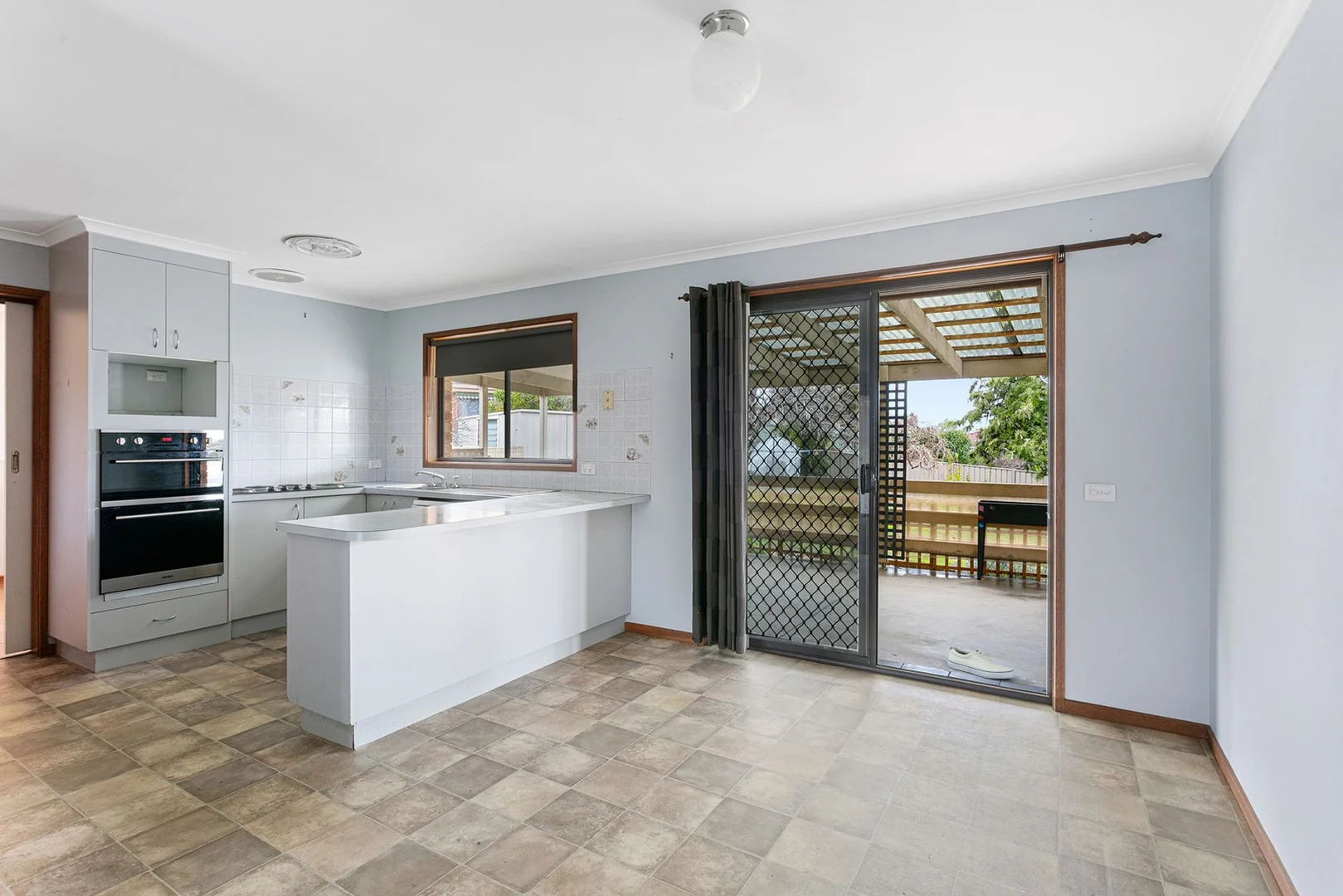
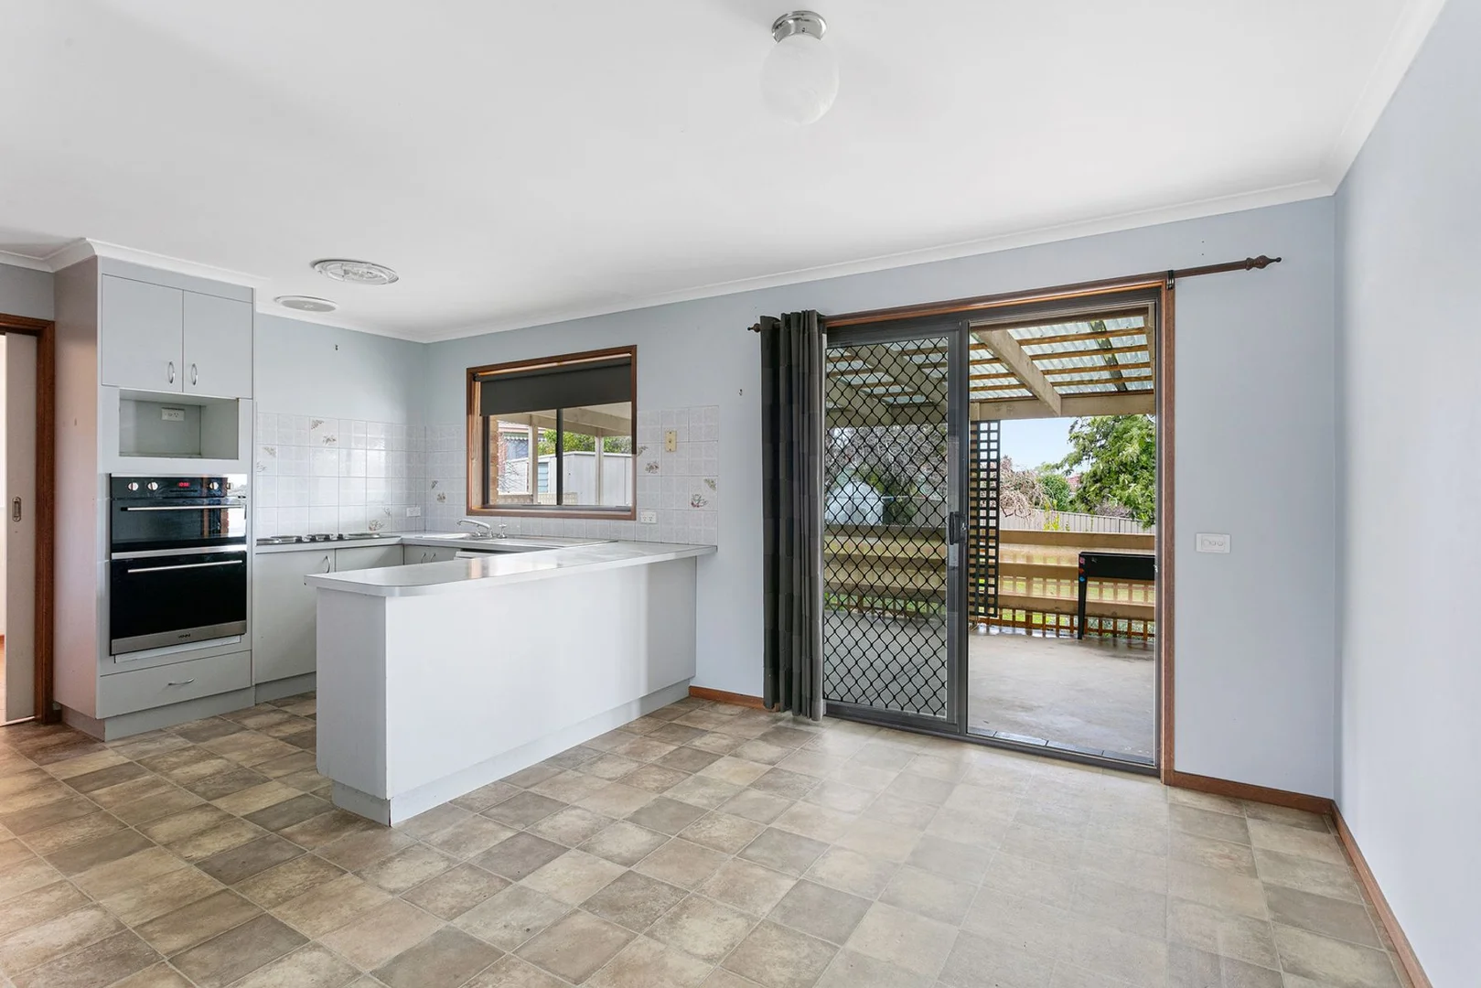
- shoe [946,645,1015,679]
